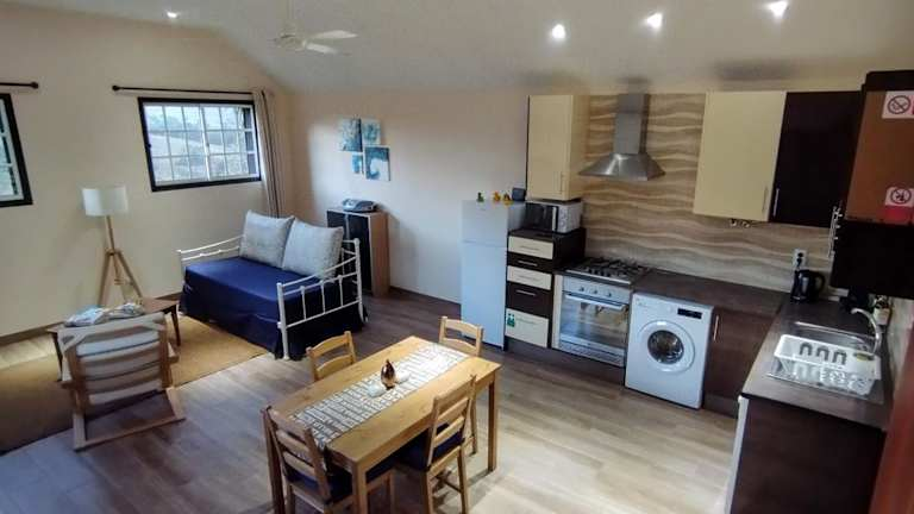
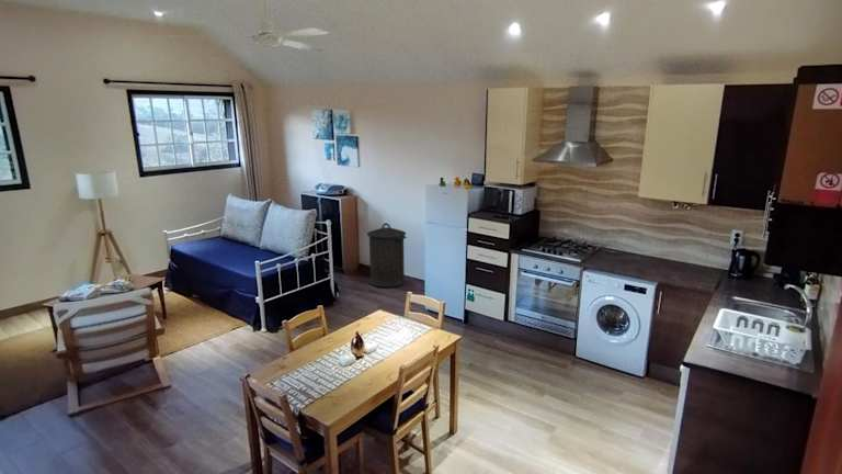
+ trash can [366,222,408,289]
